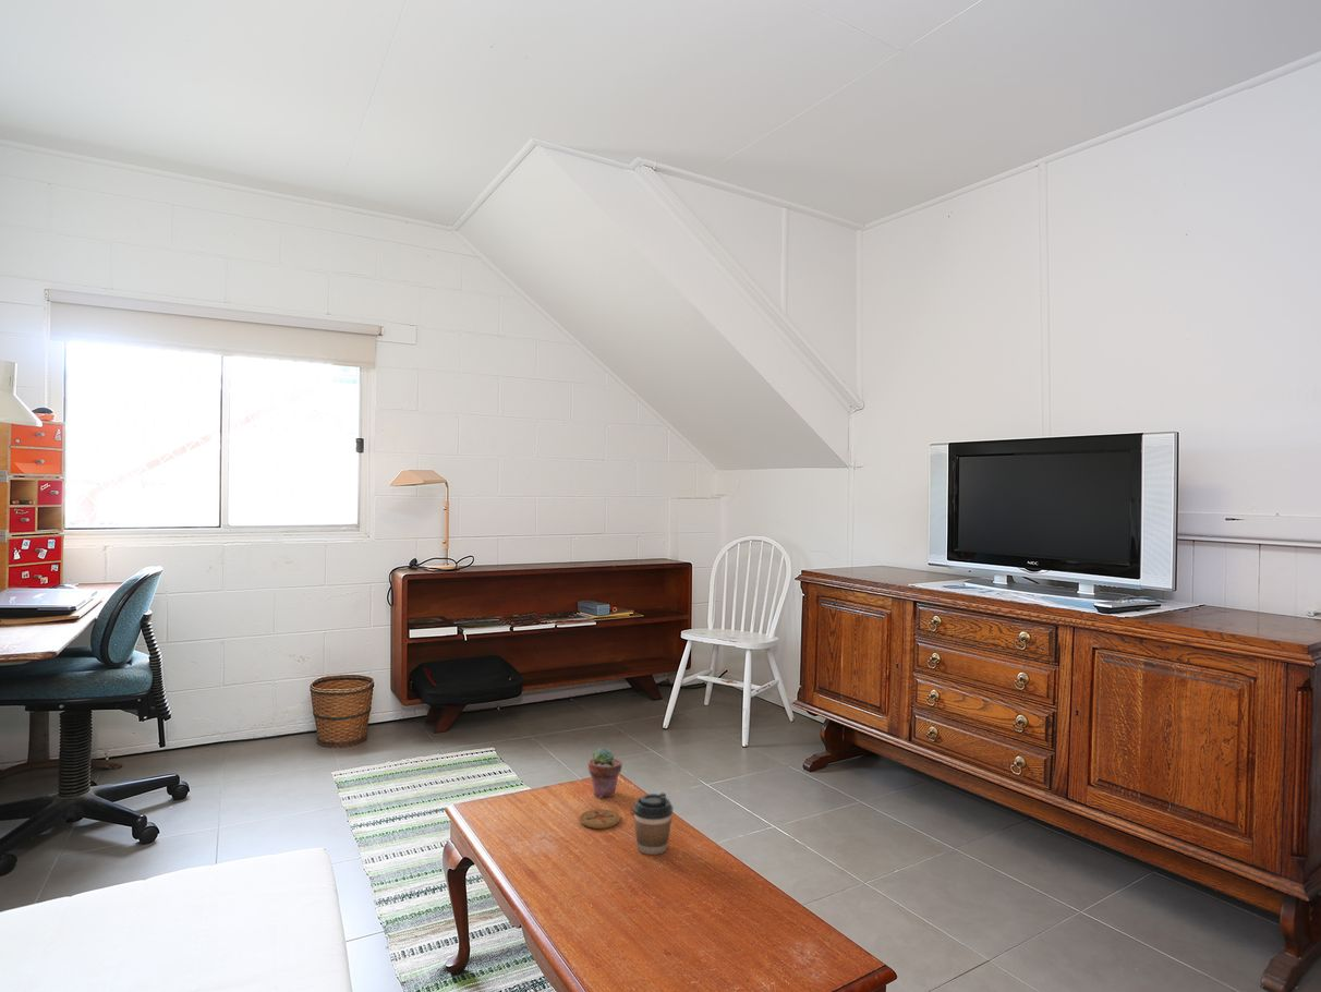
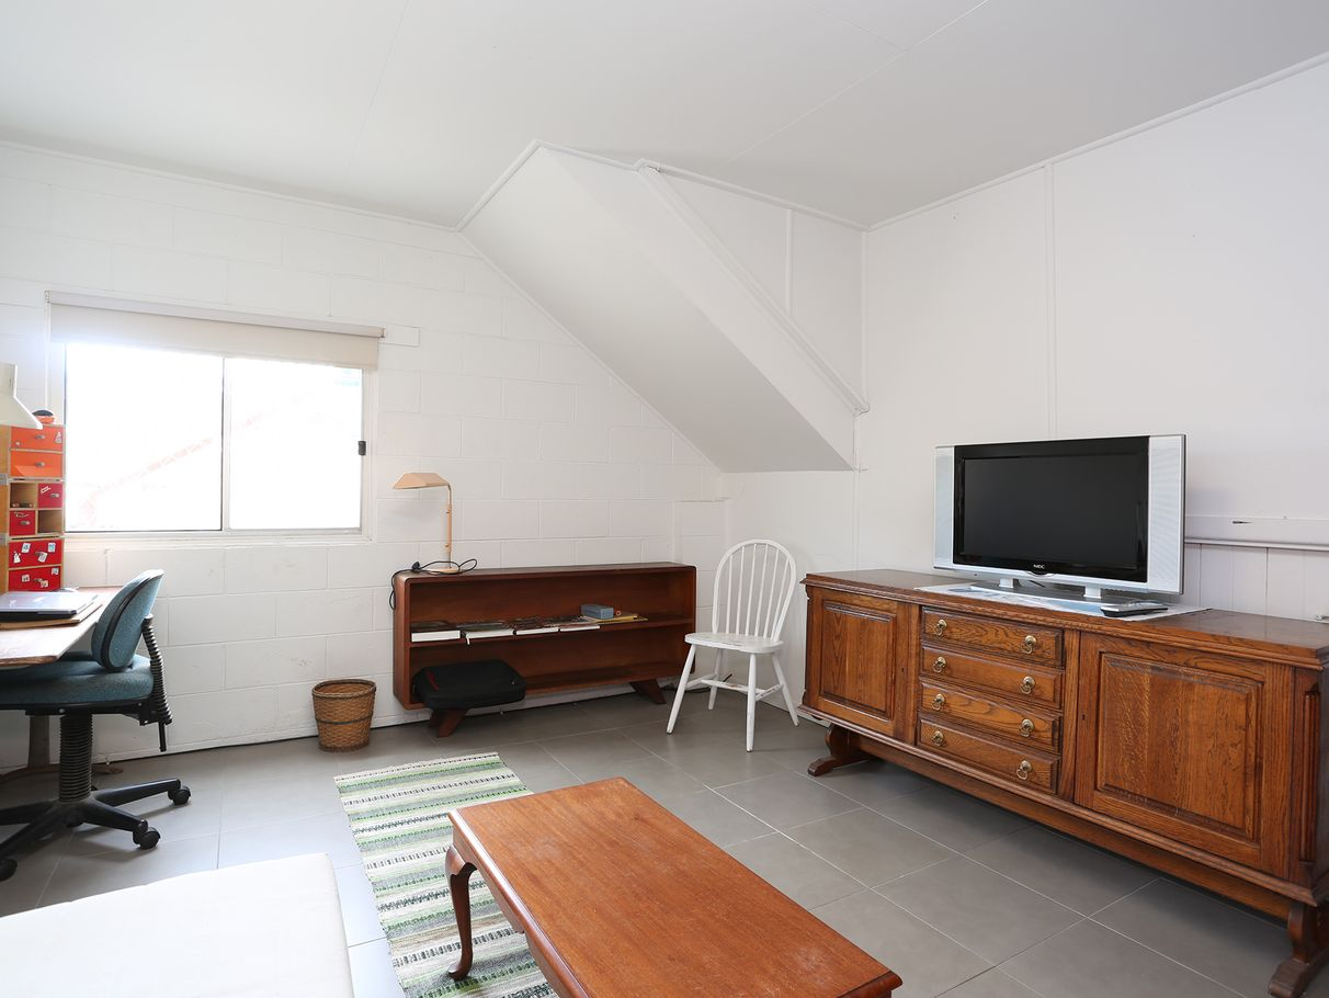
- potted succulent [587,747,623,799]
- coffee cup [632,791,675,856]
- coaster [579,808,621,830]
